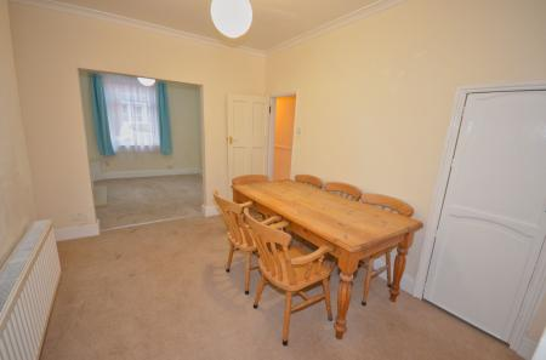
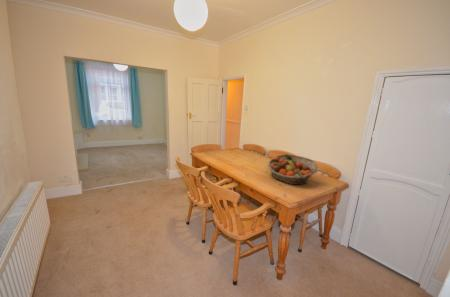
+ fruit basket [266,153,318,186]
